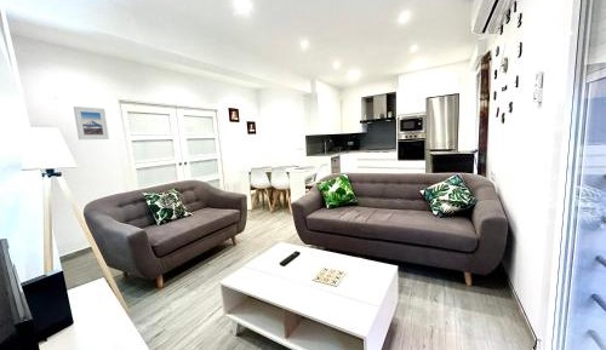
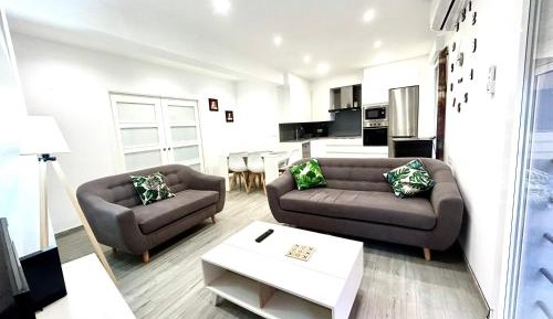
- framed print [73,105,110,140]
